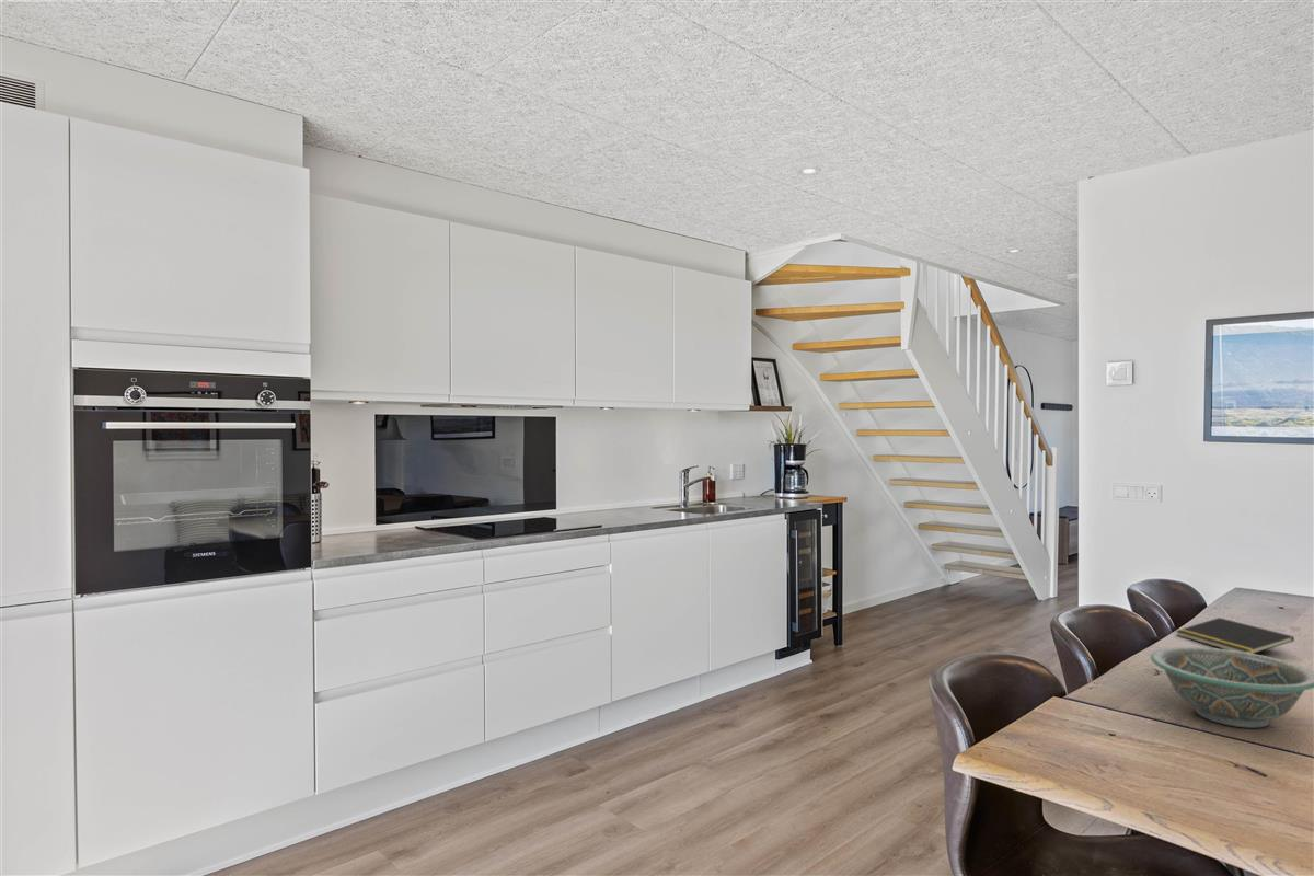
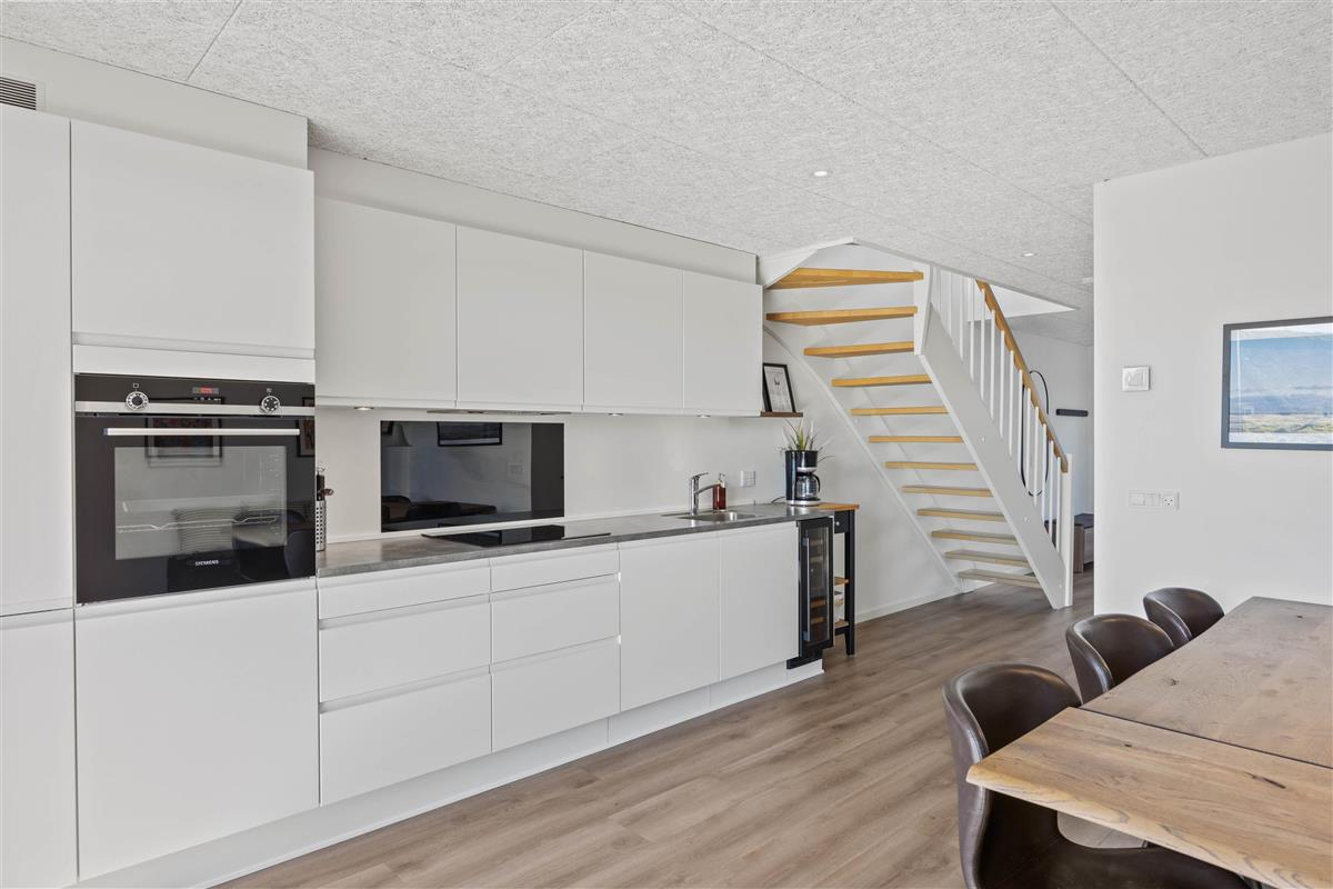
- notepad [1175,616,1295,654]
- decorative bowl [1150,646,1314,729]
